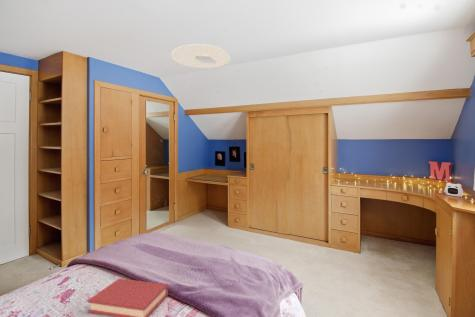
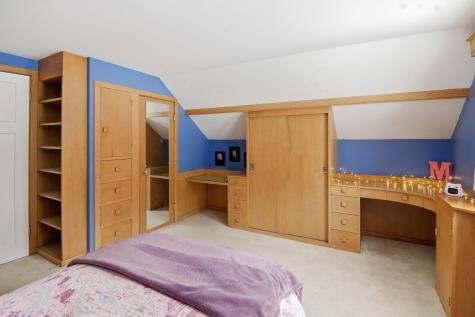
- hardback book [87,278,169,317]
- ceiling light [171,43,232,69]
